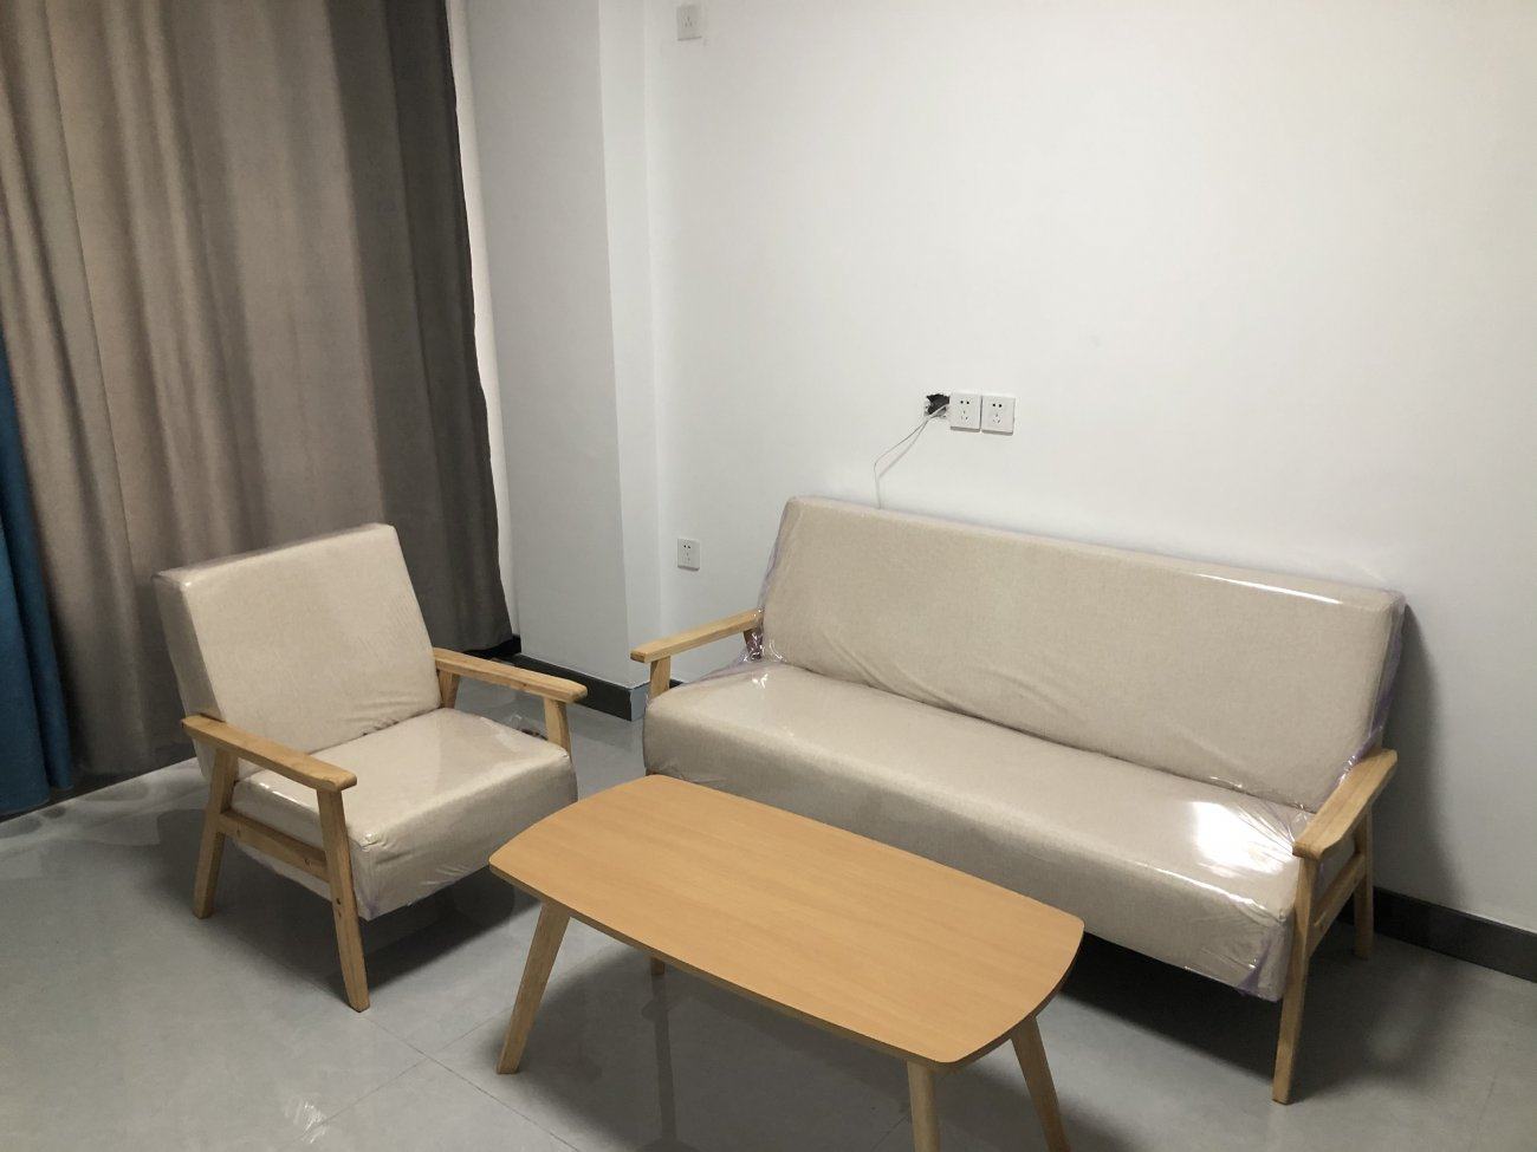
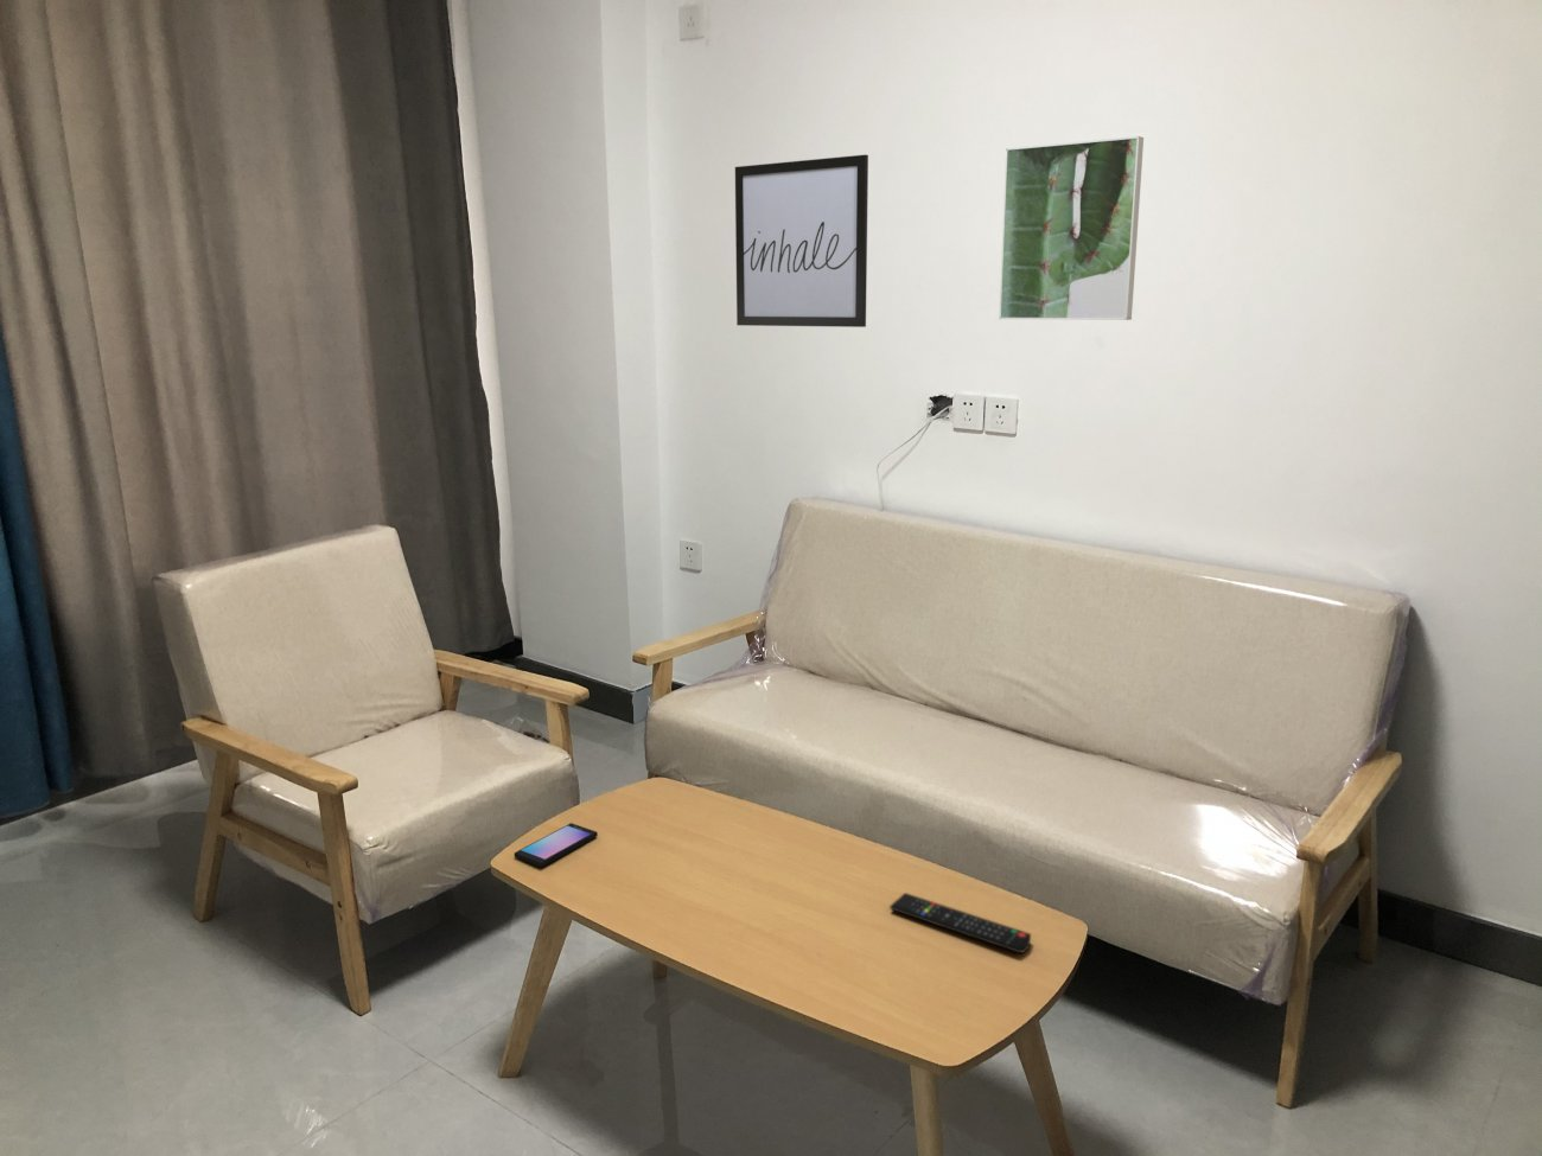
+ wall art [735,154,869,328]
+ smartphone [512,822,599,868]
+ remote control [889,891,1032,954]
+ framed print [998,135,1145,322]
